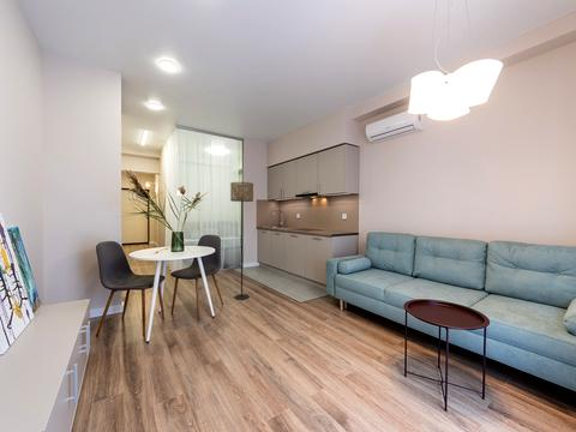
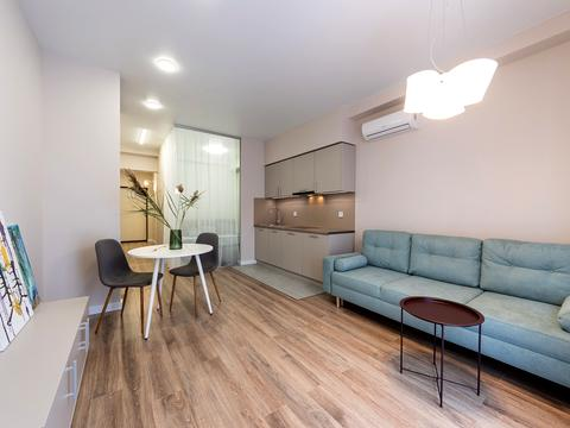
- floor lamp [229,181,254,301]
